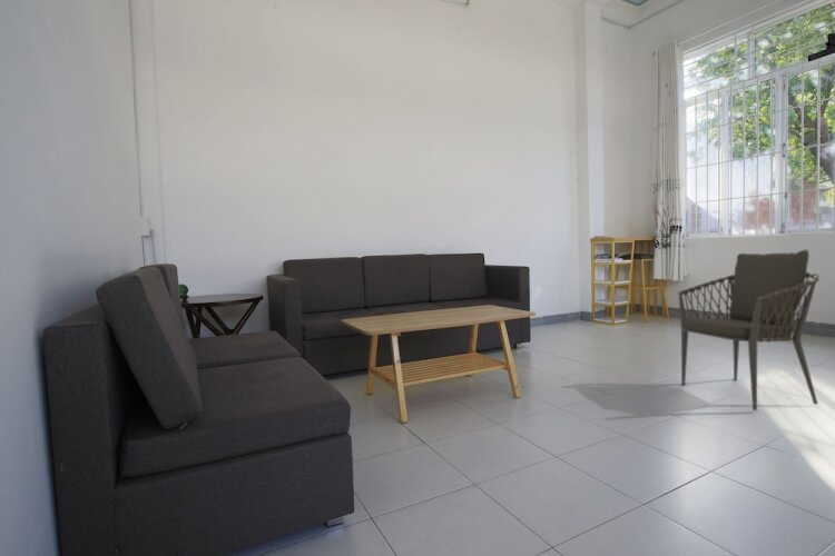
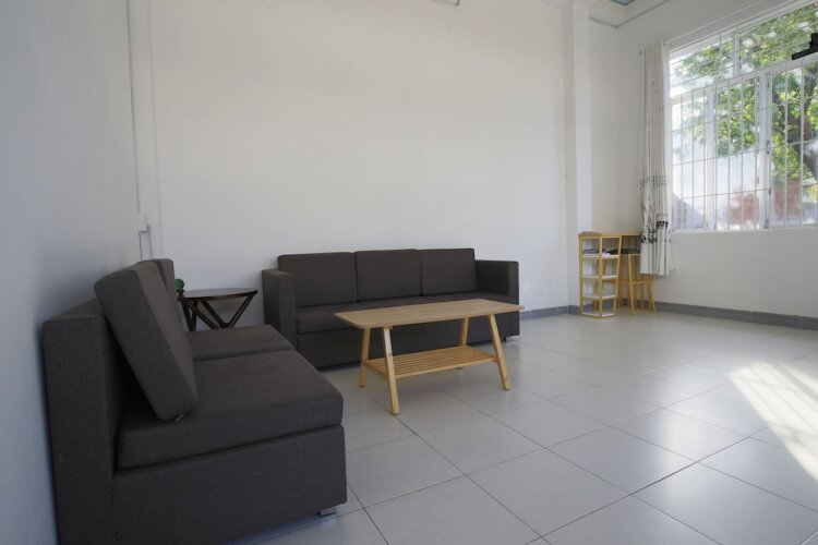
- armchair [677,249,821,411]
